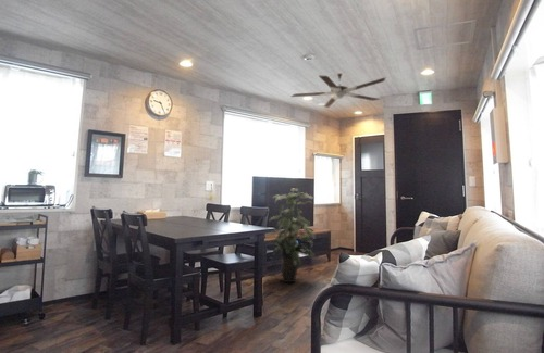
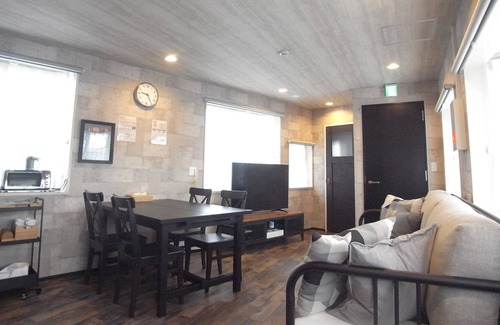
- ceiling fan [290,73,386,109]
- indoor plant [268,188,317,283]
